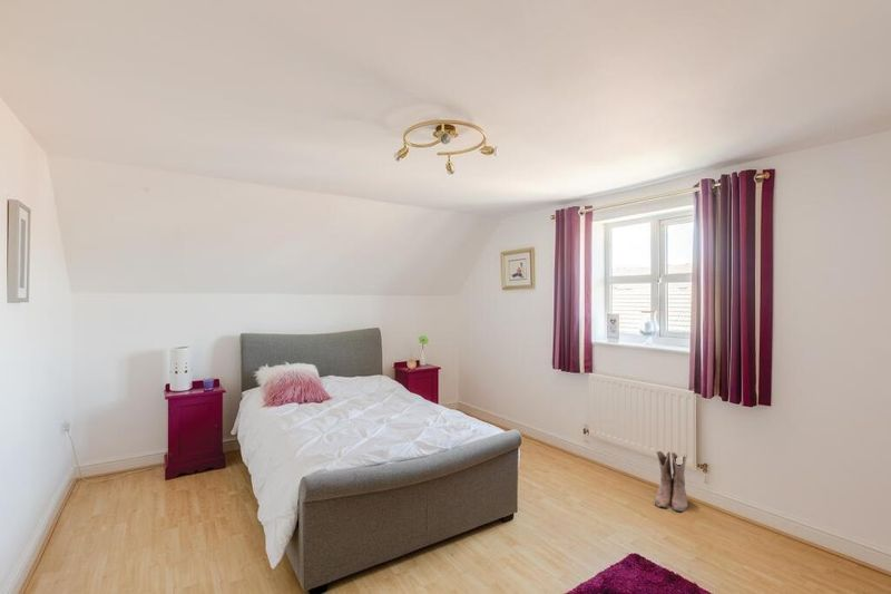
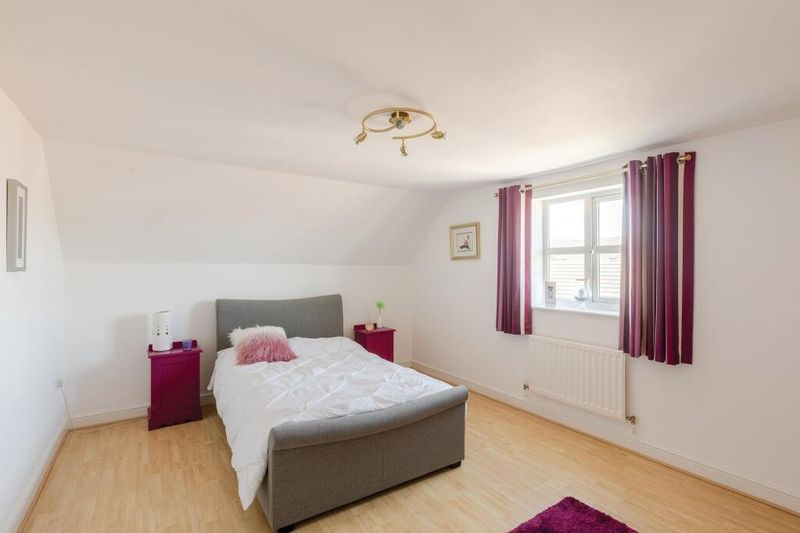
- boots [654,449,689,513]
